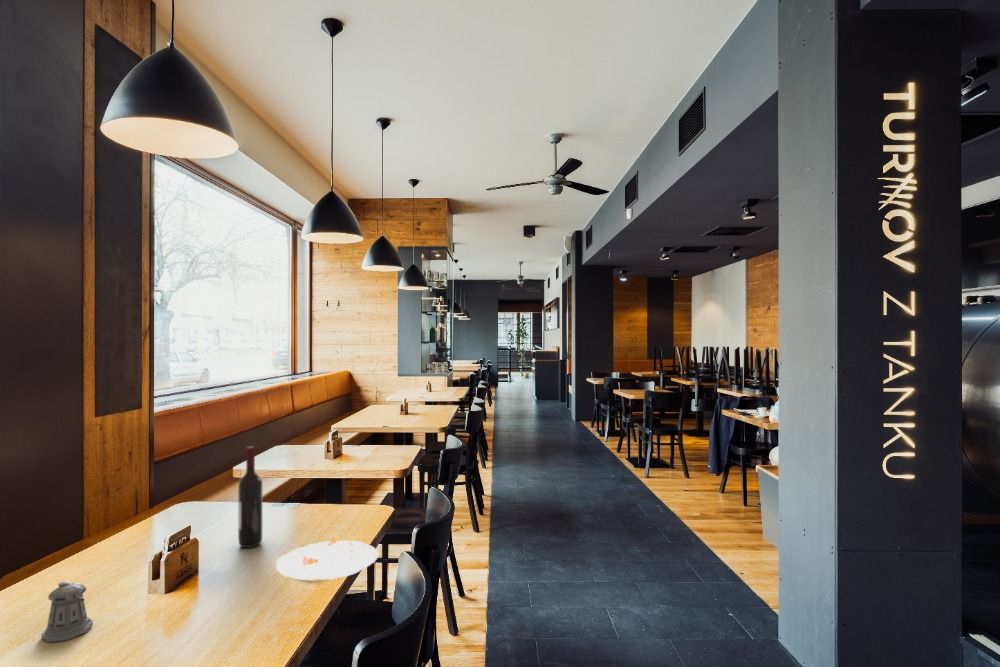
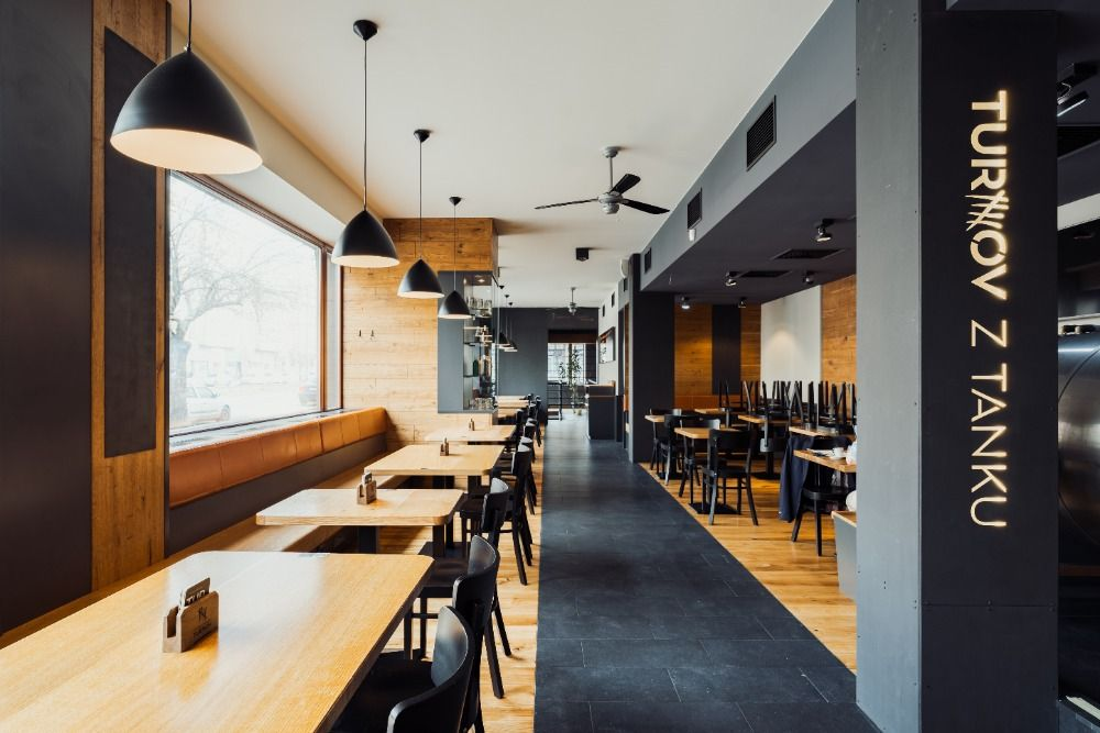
- plate [275,537,380,581]
- pepper shaker [40,580,94,643]
- wine bottle [237,446,263,549]
